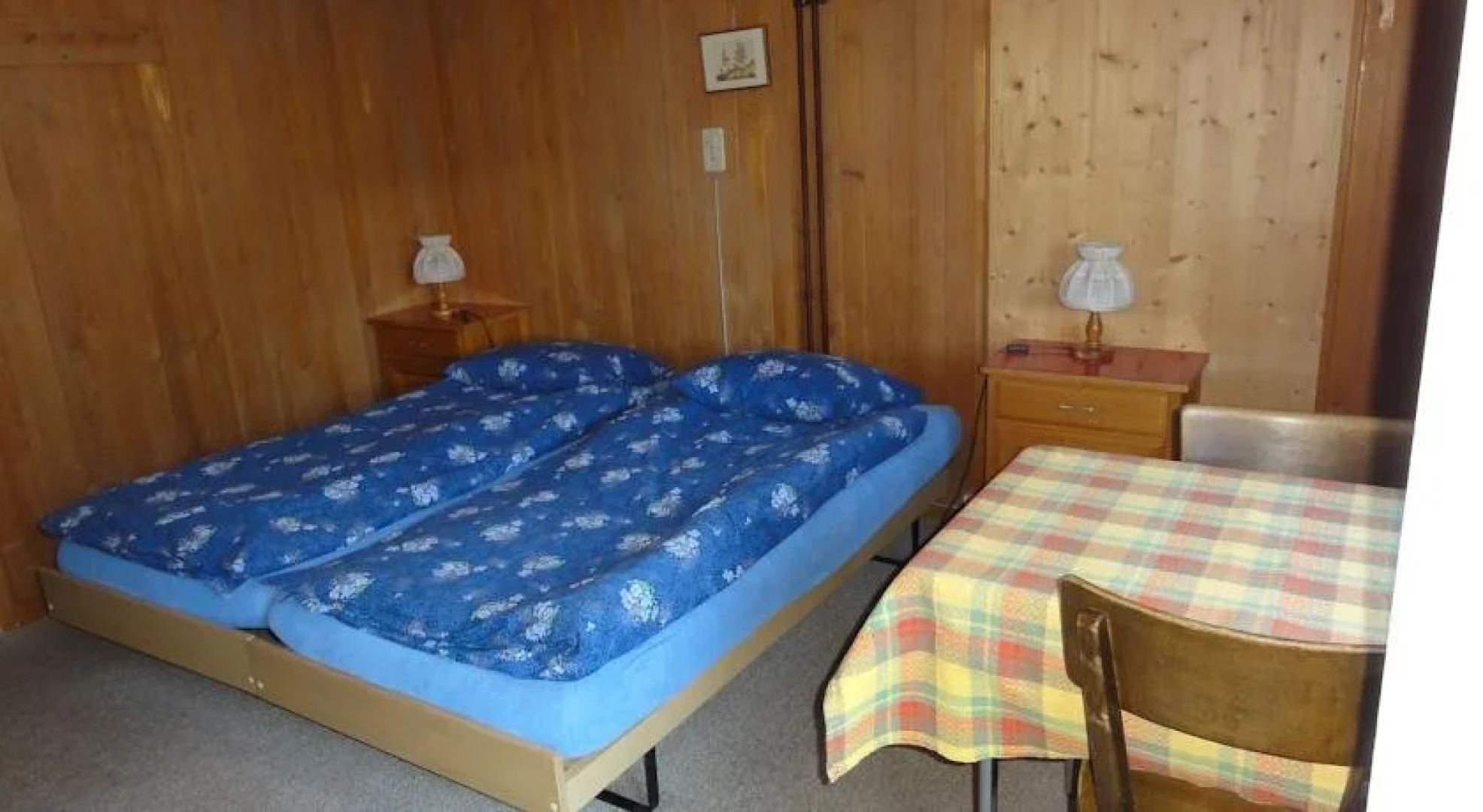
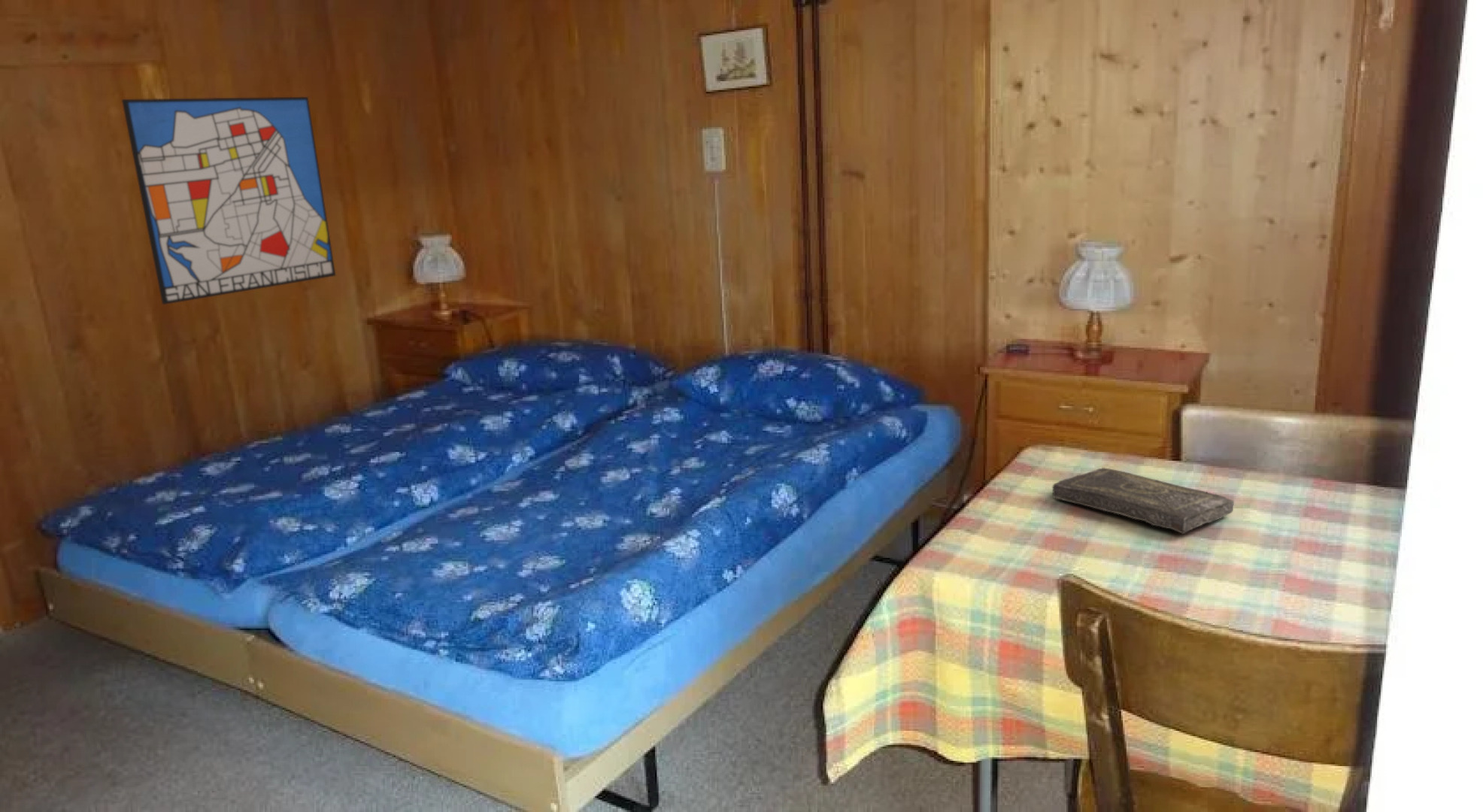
+ book [1051,467,1235,535]
+ wall art [121,96,336,305]
